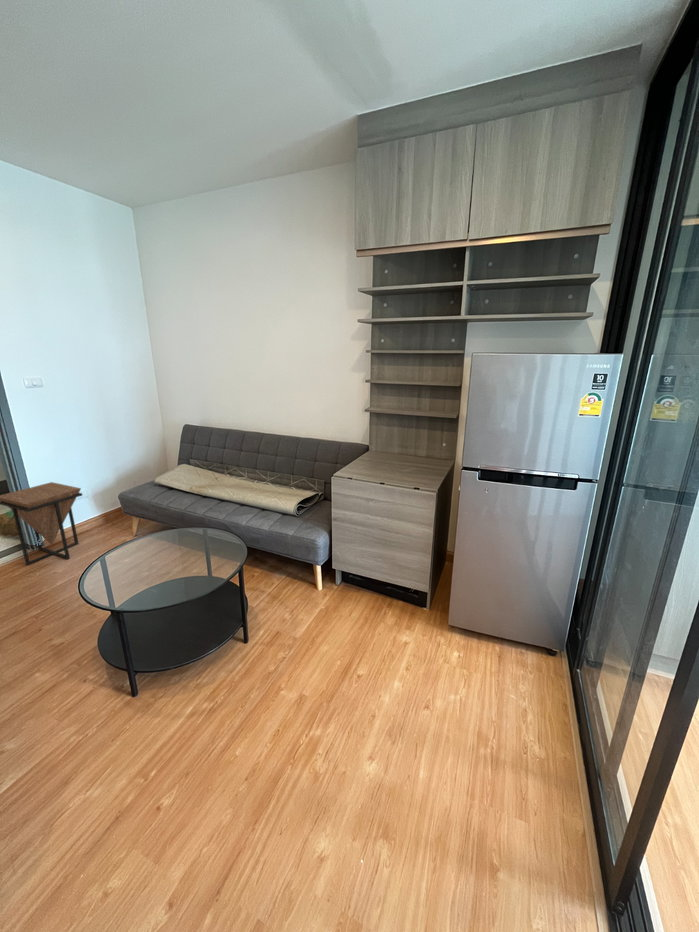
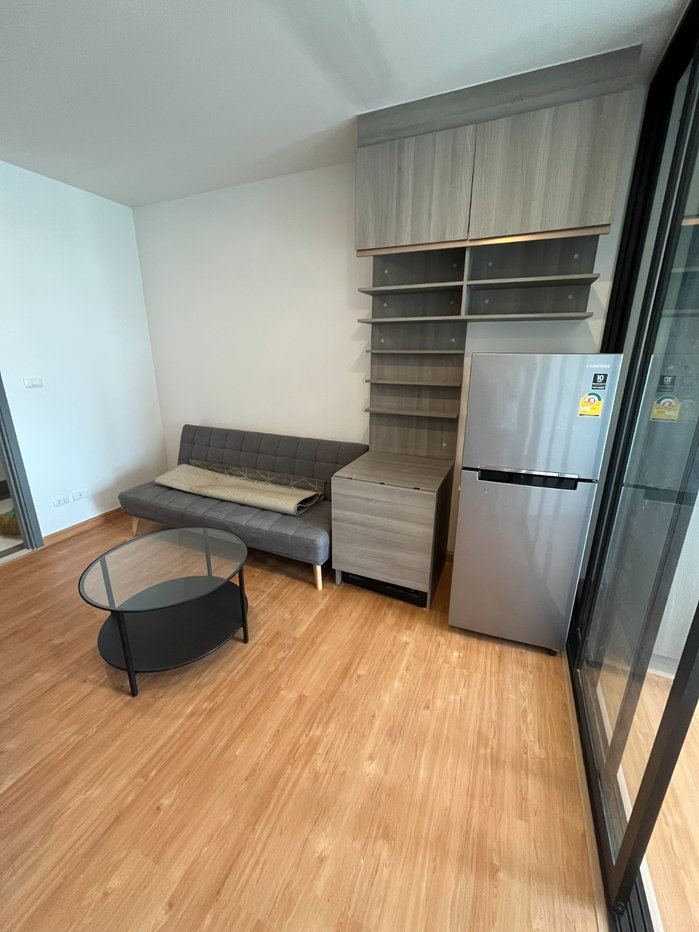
- side table [0,481,83,566]
